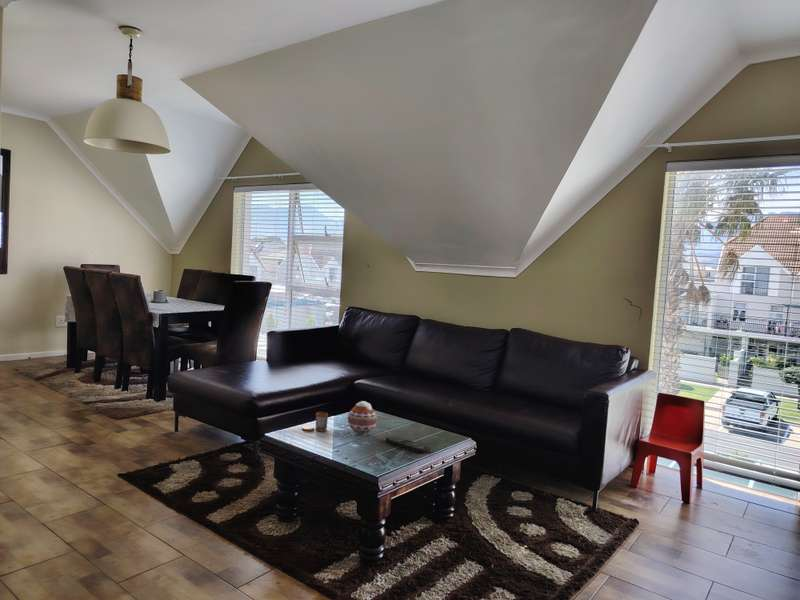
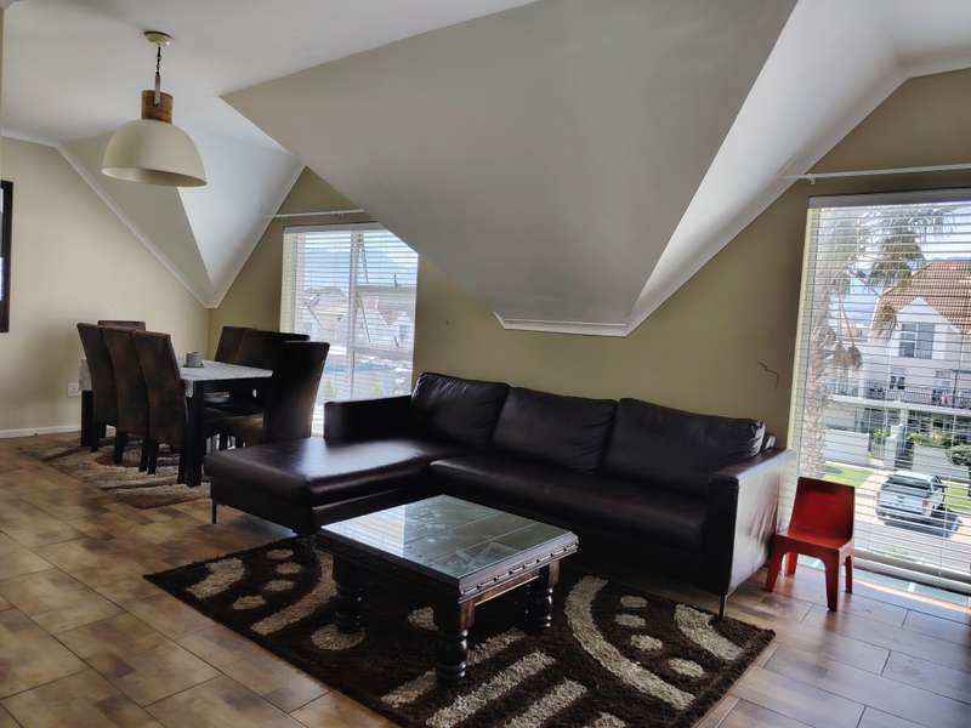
- decorative ball [347,400,378,434]
- candle [301,411,329,432]
- remote control [385,435,432,454]
